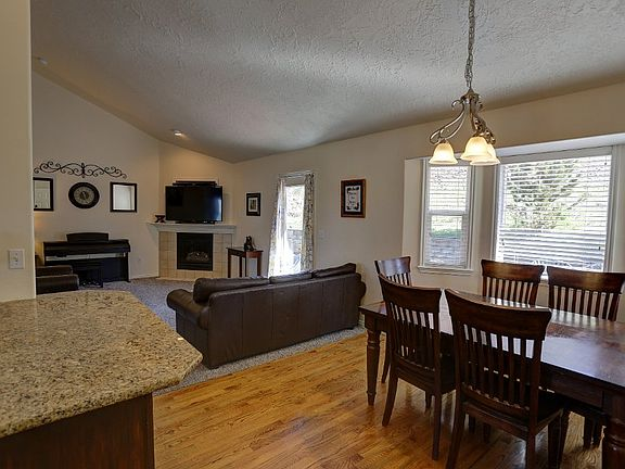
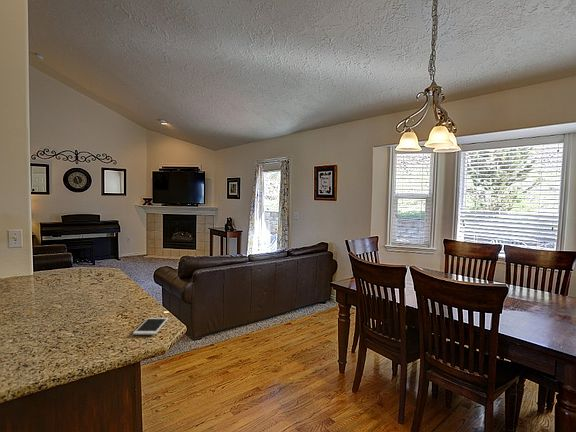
+ cell phone [132,317,169,336]
